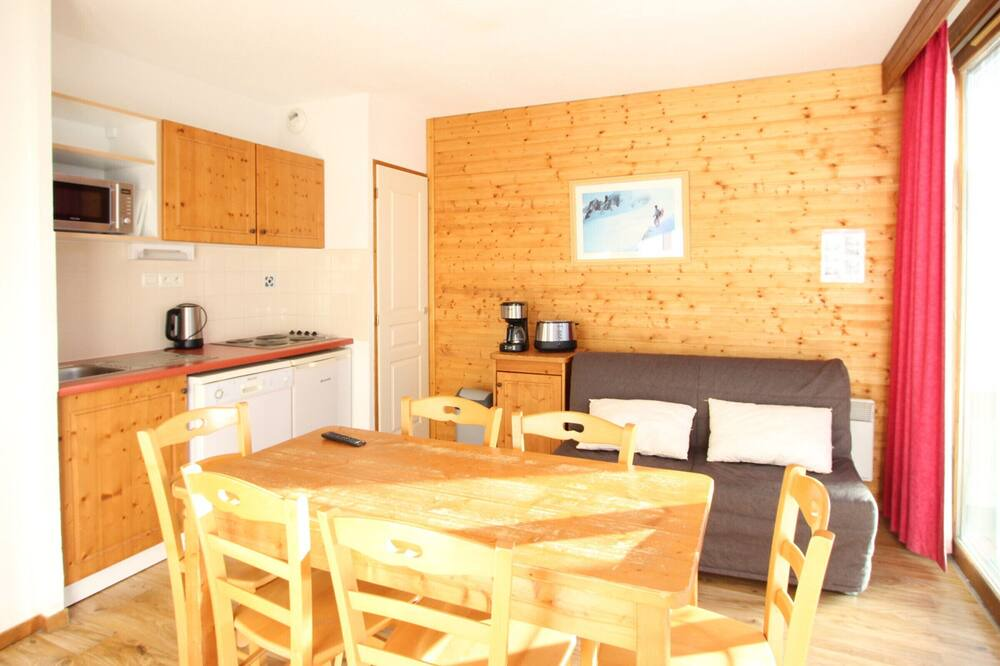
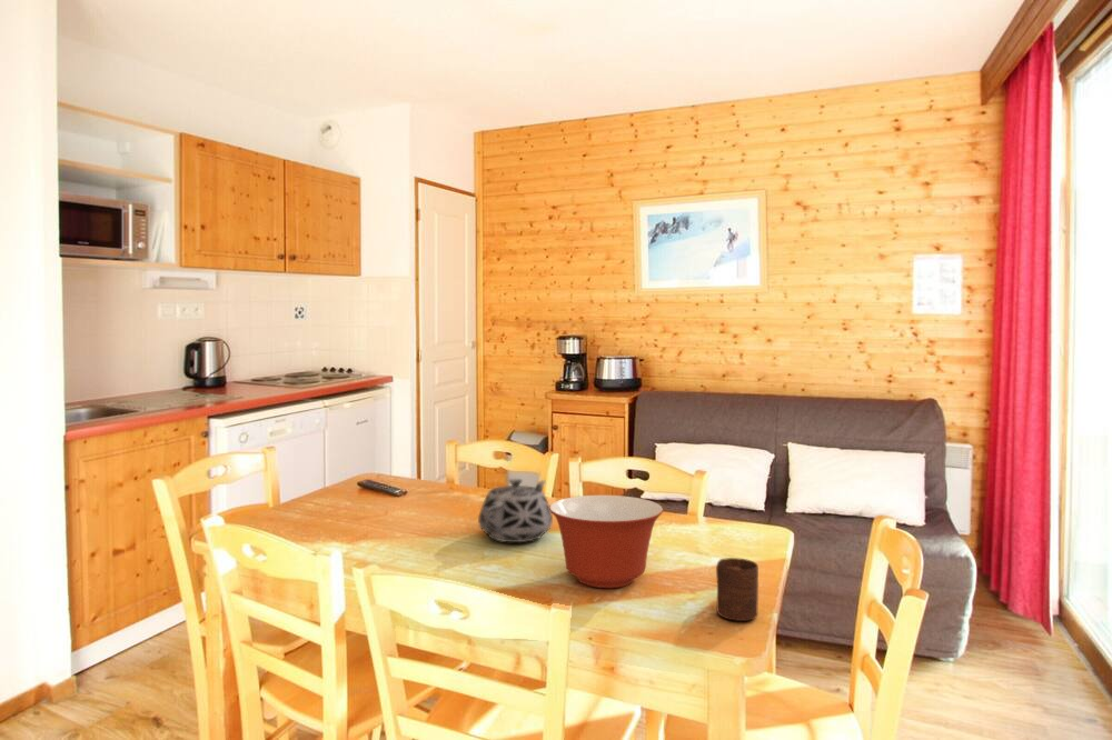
+ cup [715,557,759,622]
+ mixing bowl [549,494,664,589]
+ teapot [477,478,554,543]
